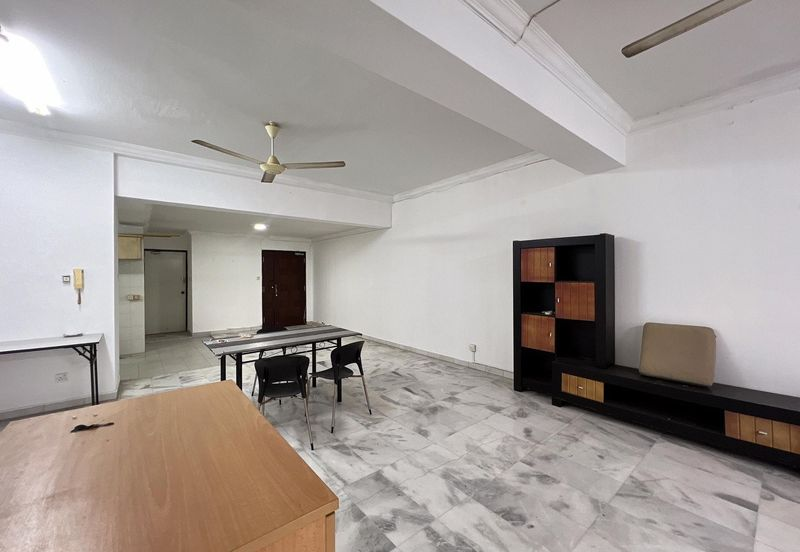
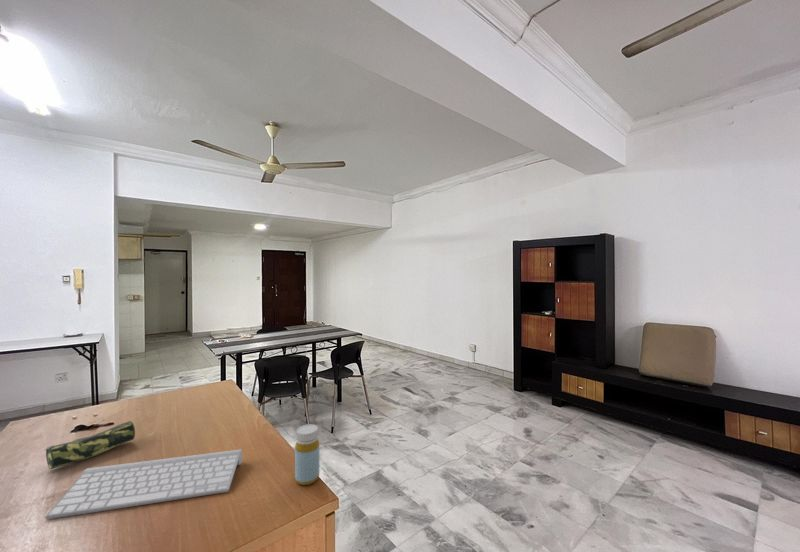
+ bottle [294,423,320,486]
+ keyboard [44,448,243,520]
+ pencil case [44,420,136,470]
